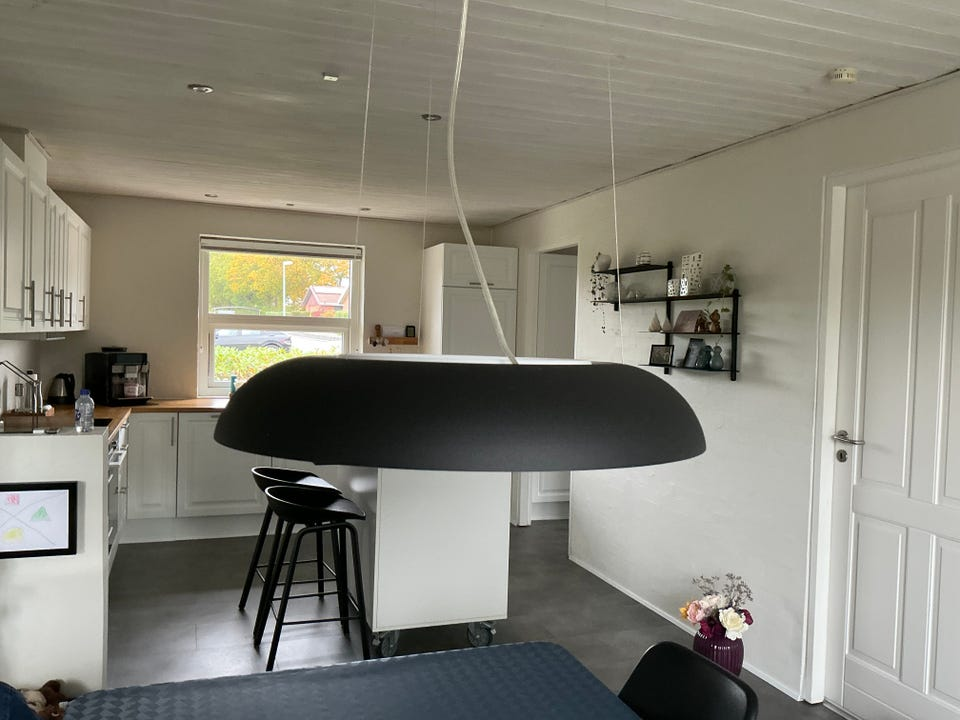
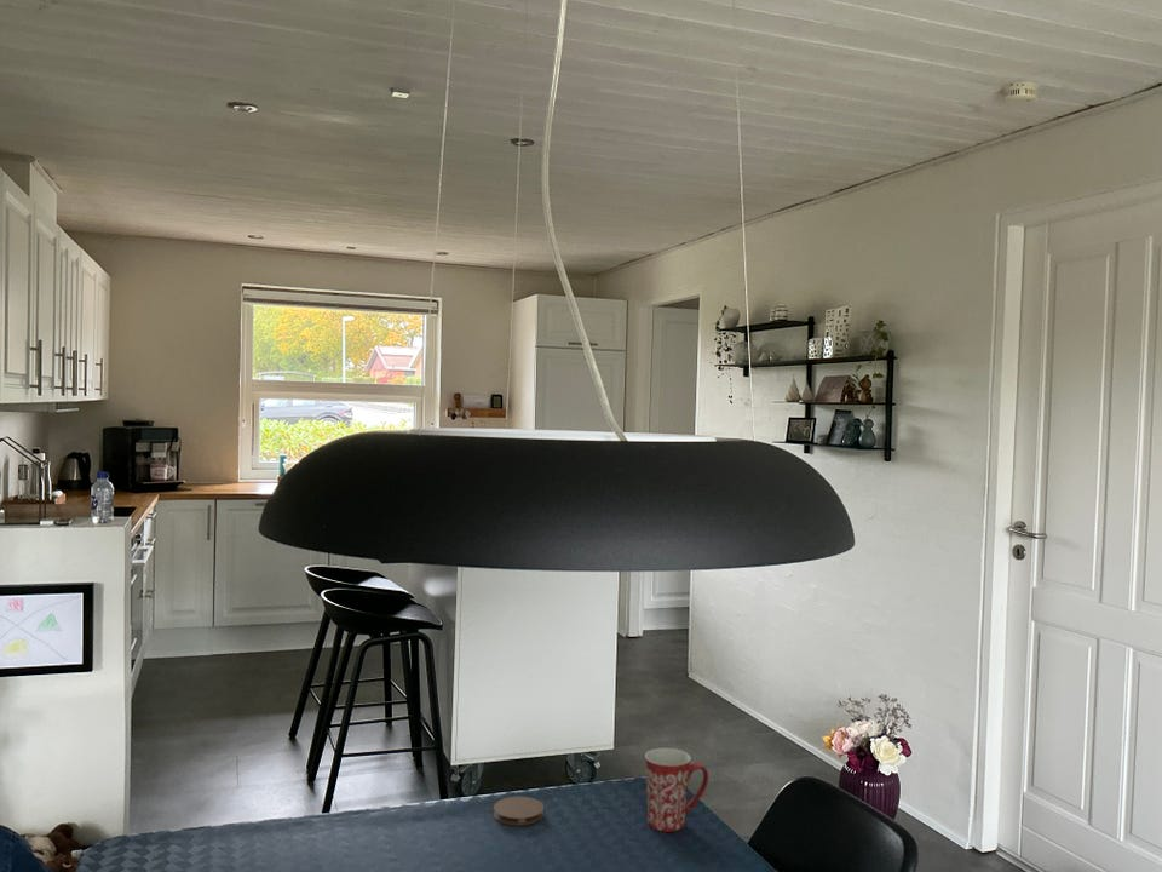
+ mug [644,747,709,833]
+ coaster [493,796,545,826]
